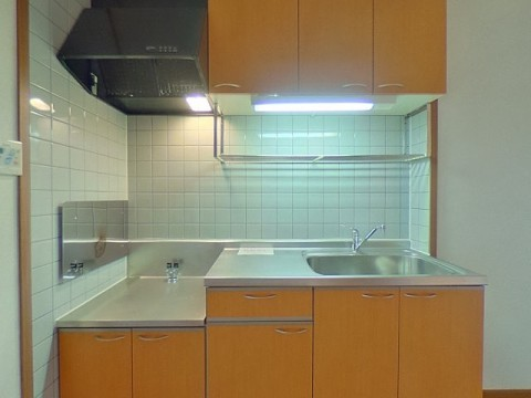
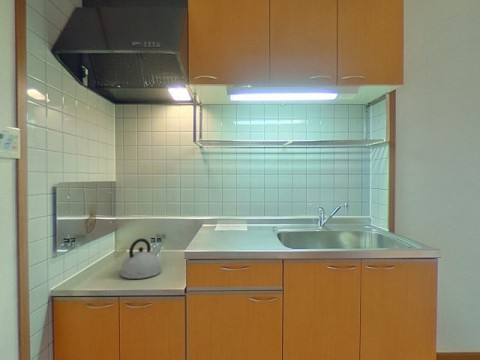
+ kettle [119,237,162,280]
